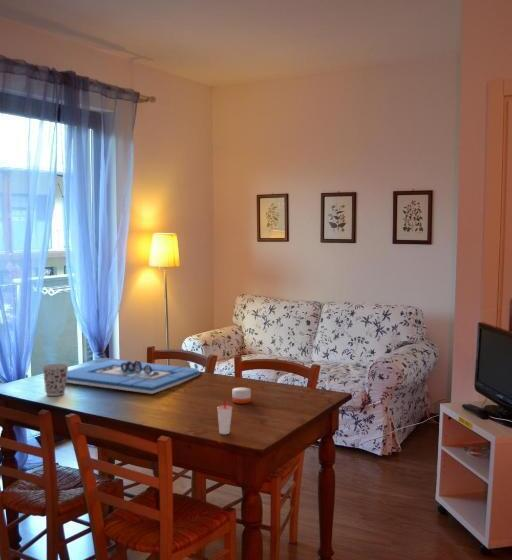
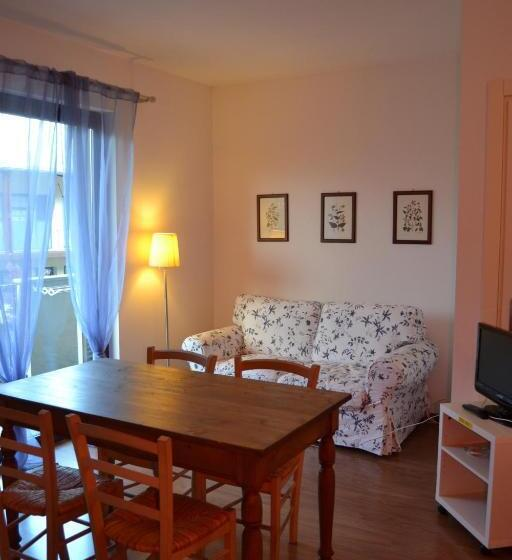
- candle [231,387,252,405]
- cup [216,398,234,435]
- architectural model [66,358,201,395]
- cup [41,363,70,397]
